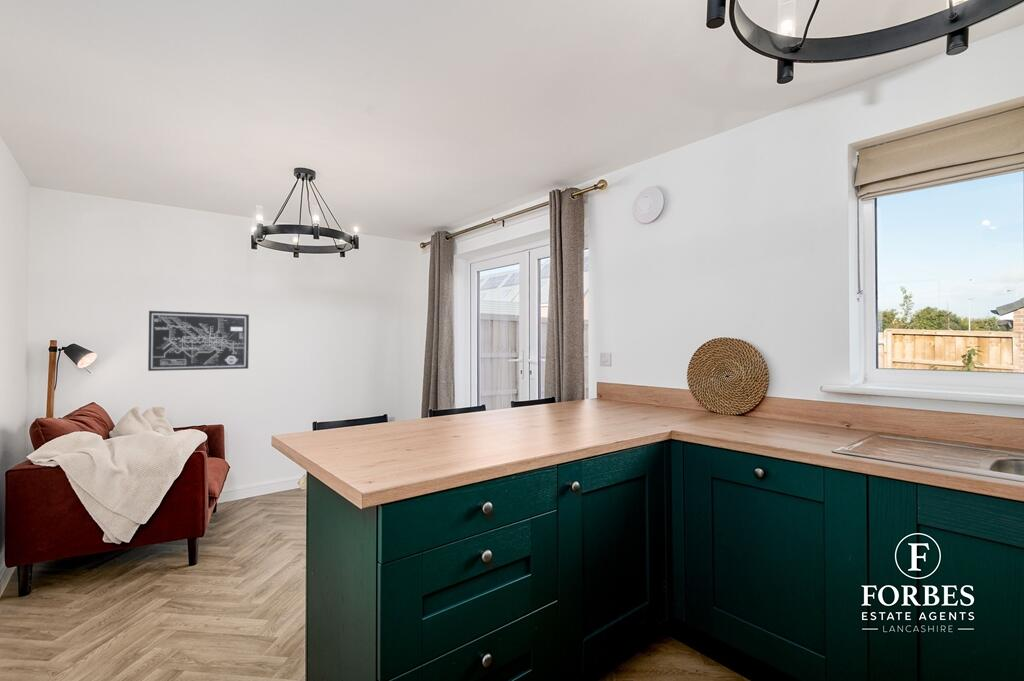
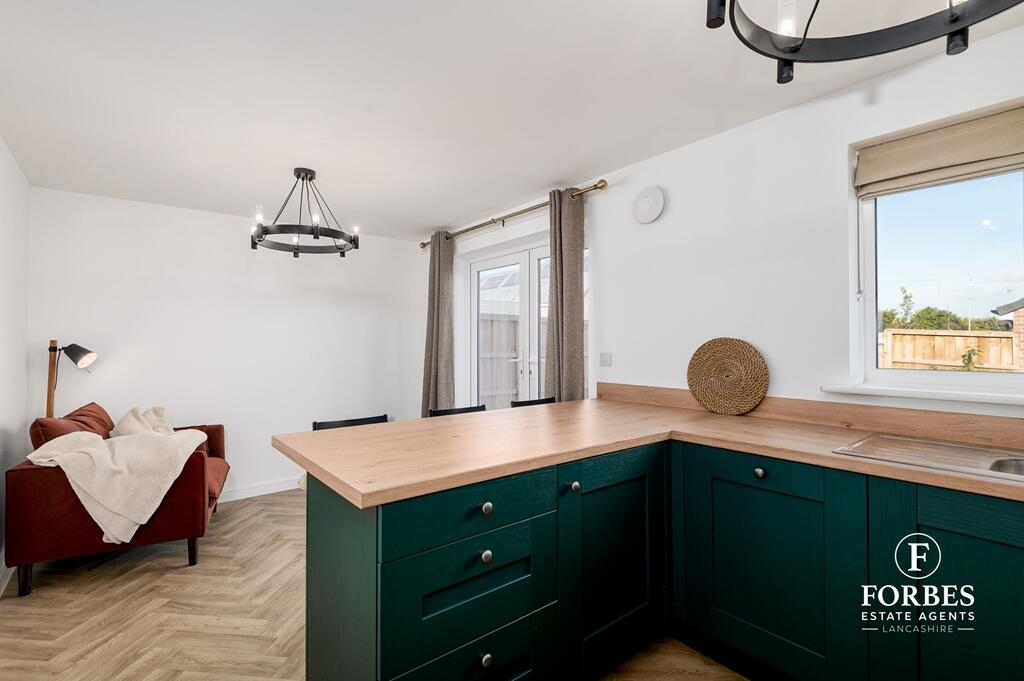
- wall art [147,310,250,372]
